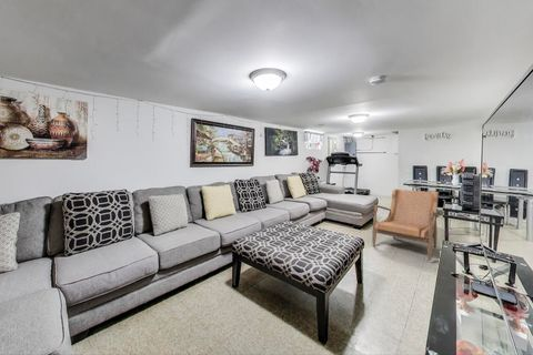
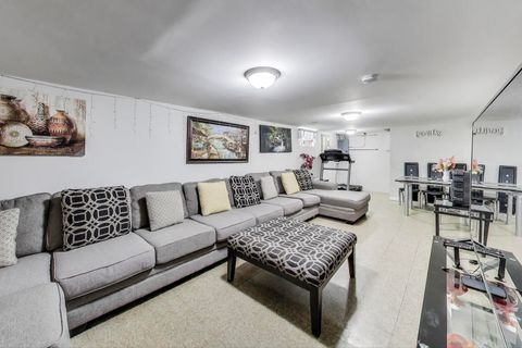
- armchair [371,189,441,262]
